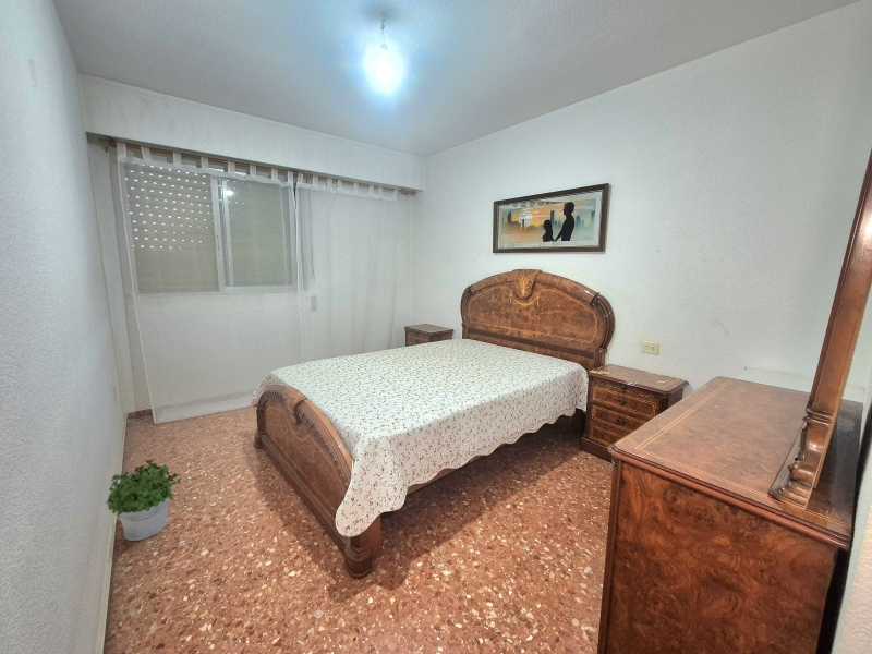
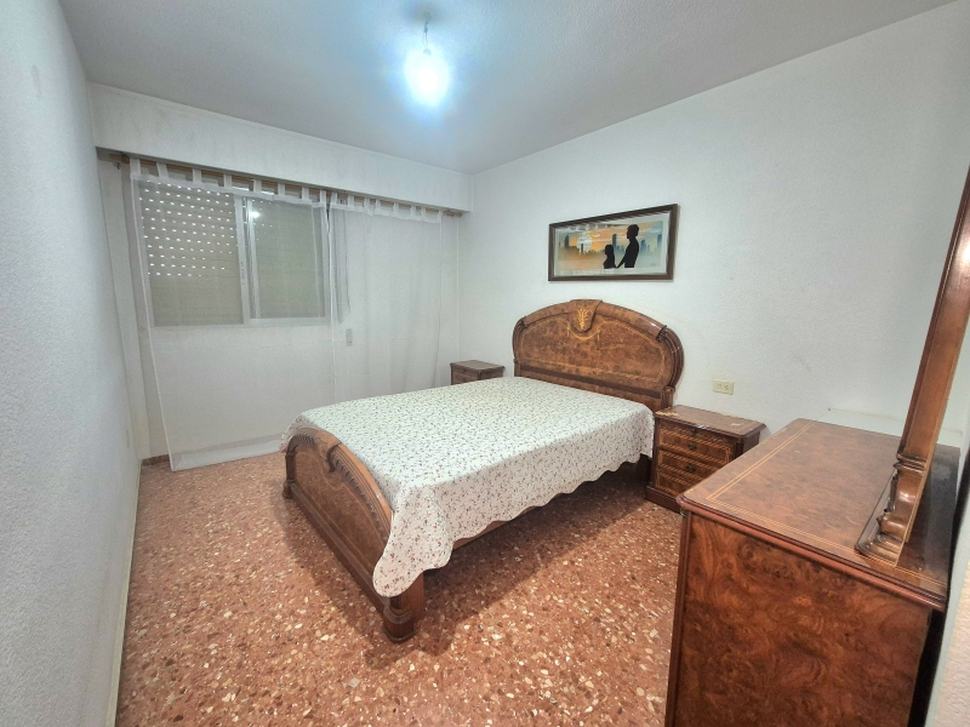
- potted plant [105,458,182,542]
